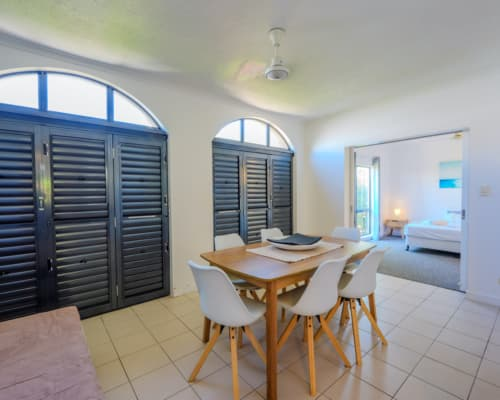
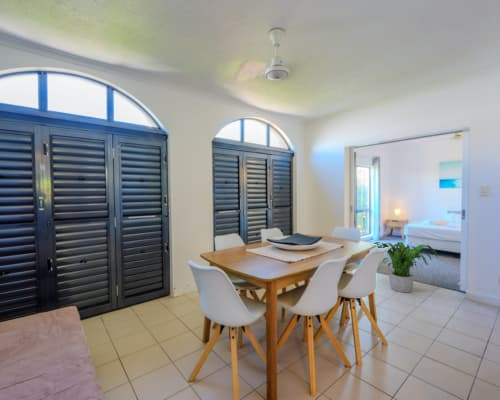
+ potted plant [373,241,438,293]
